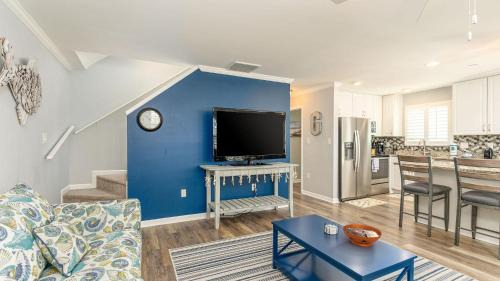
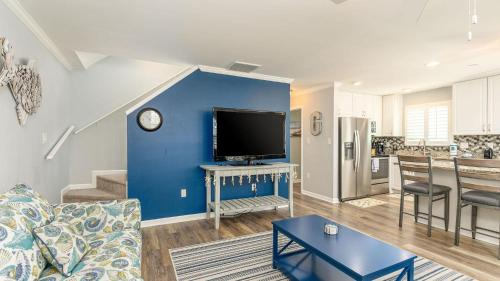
- decorative bowl [342,223,382,247]
